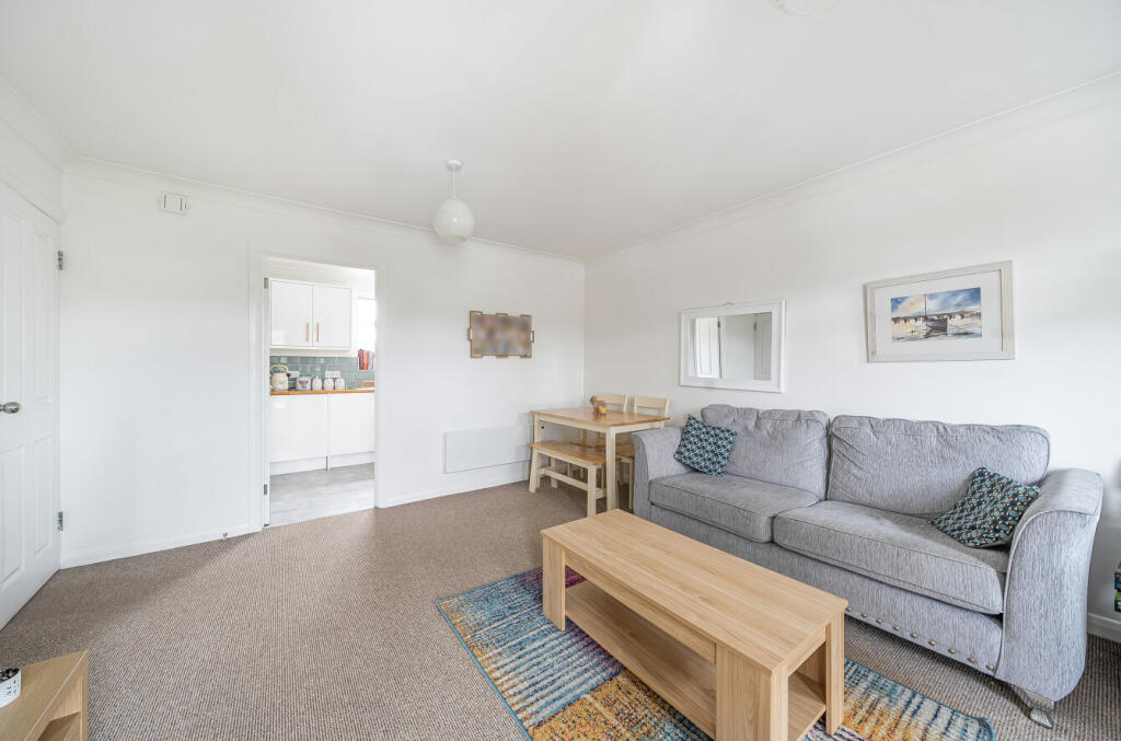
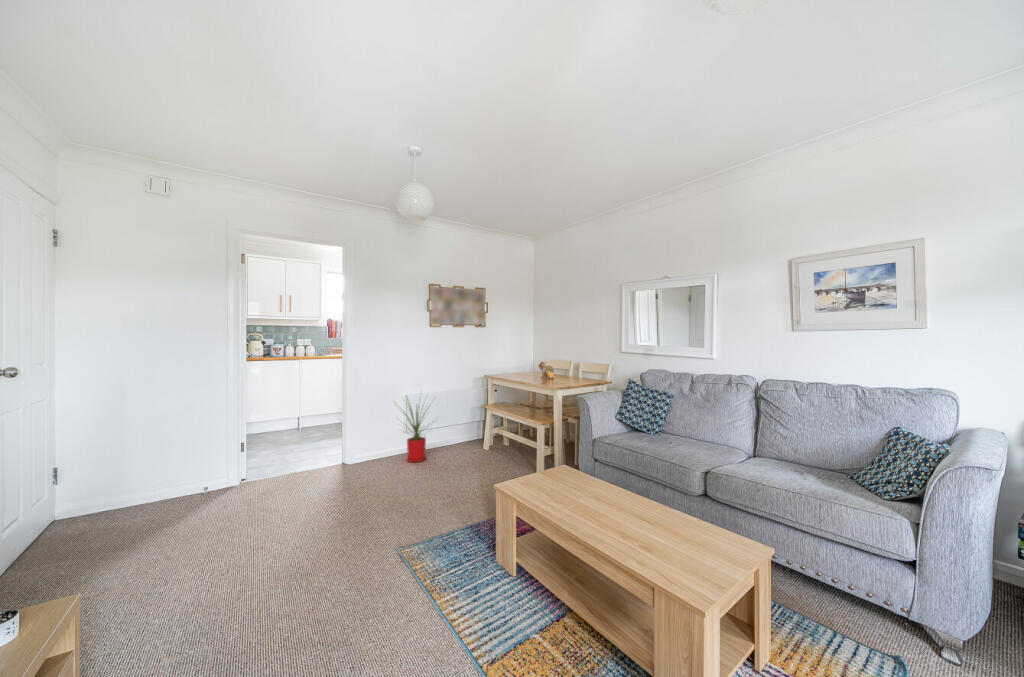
+ house plant [390,389,444,463]
